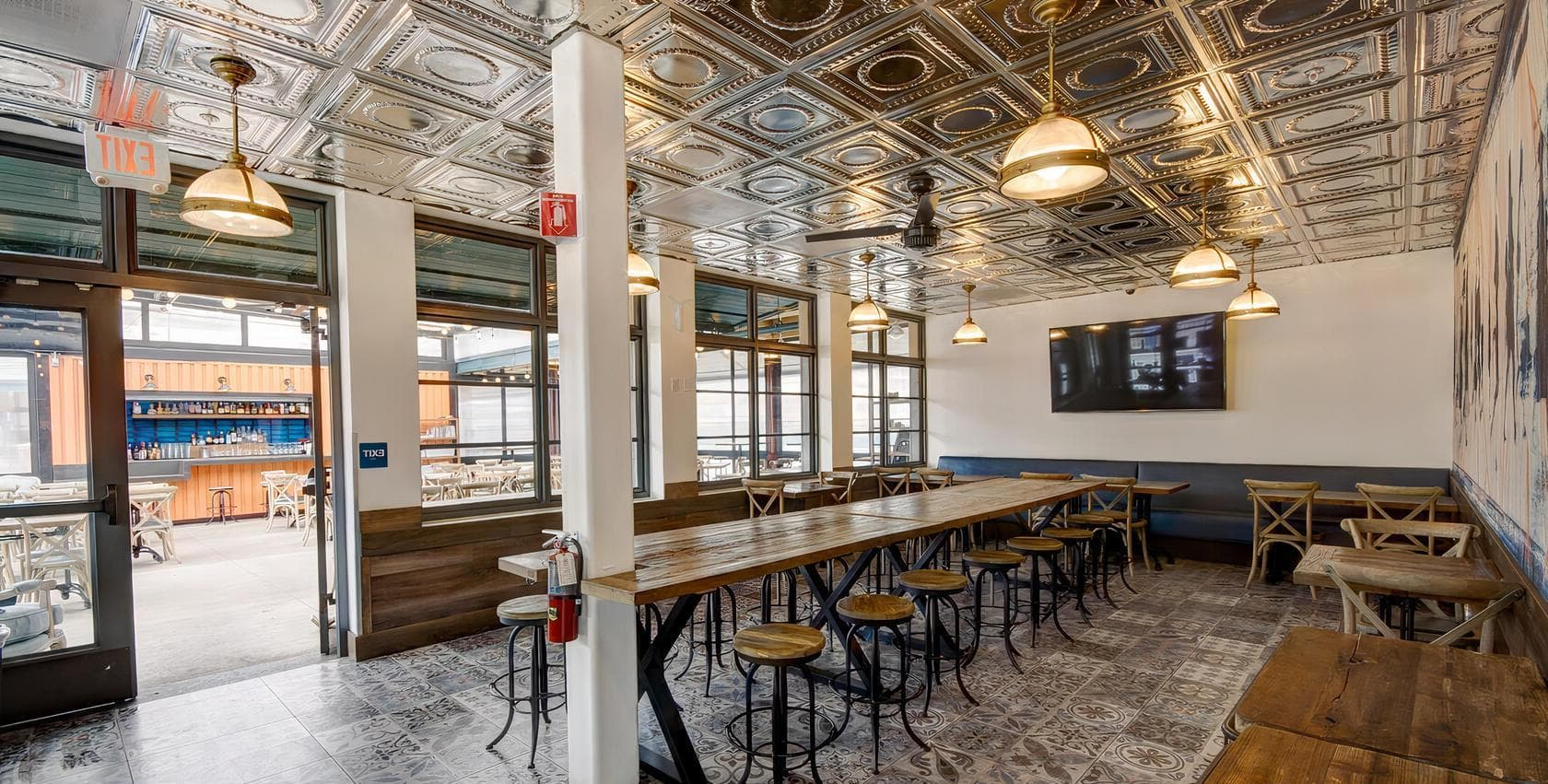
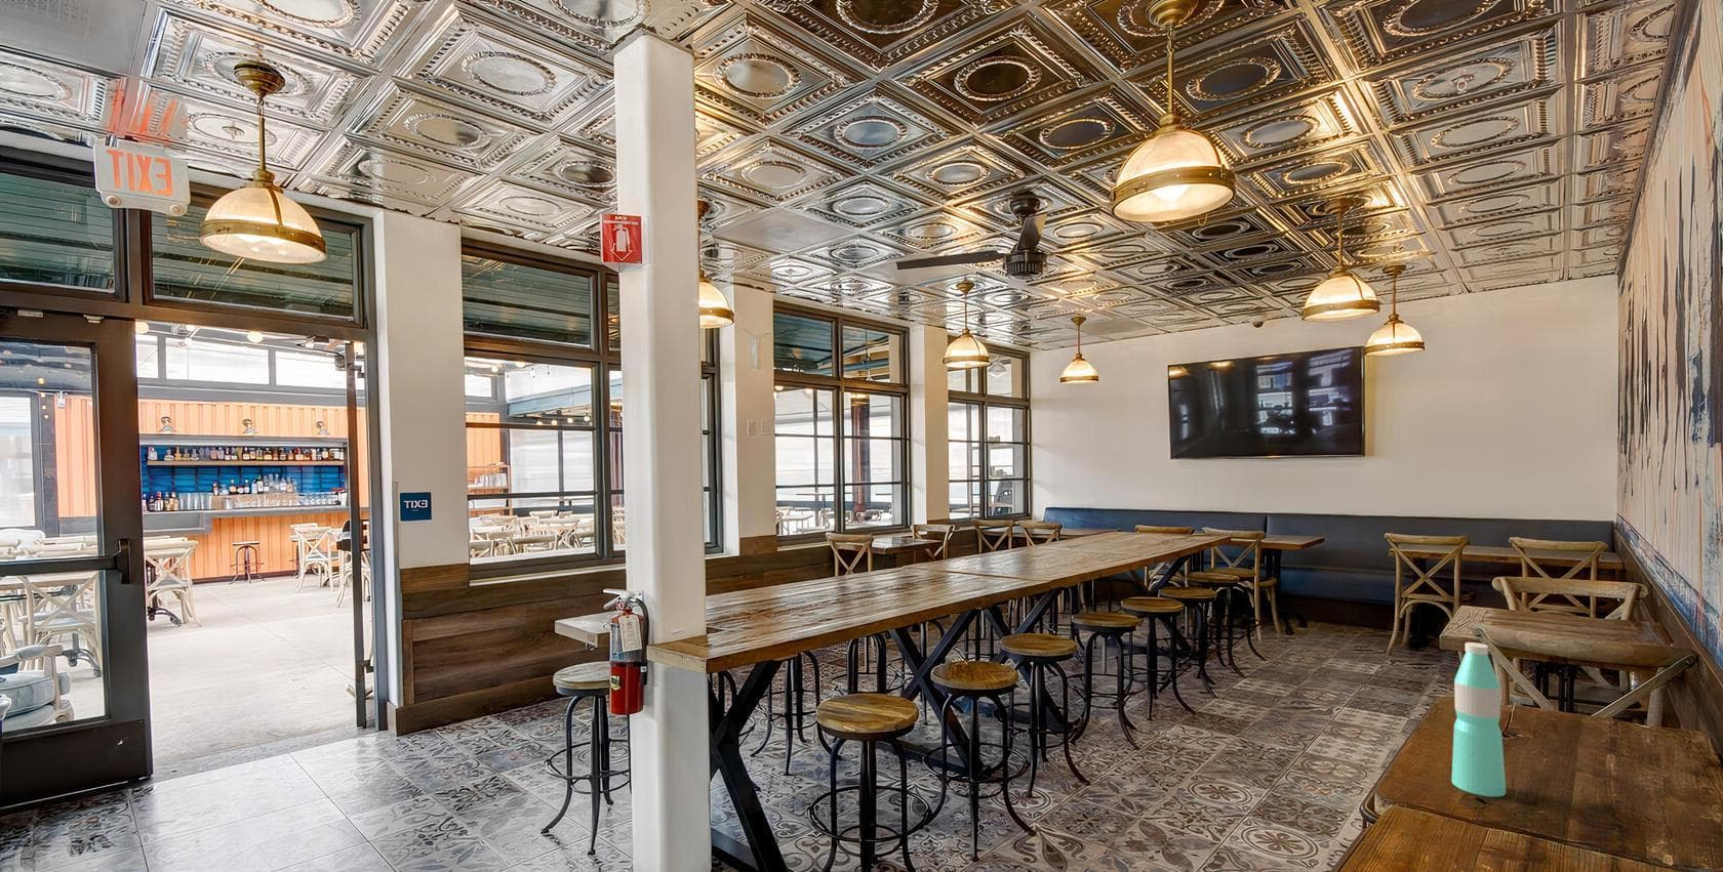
+ water bottle [1451,642,1507,799]
